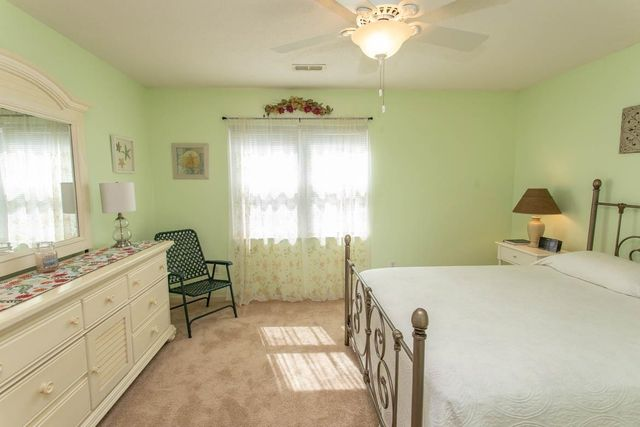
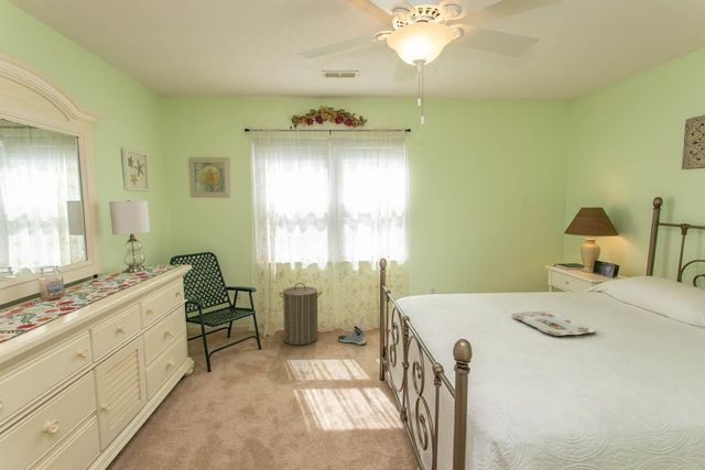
+ laundry hamper [279,282,323,346]
+ sneaker [337,325,367,346]
+ serving tray [510,310,596,337]
